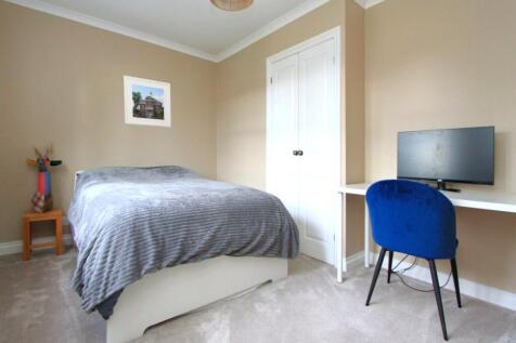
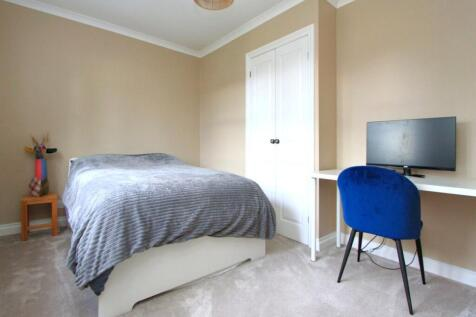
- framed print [122,75,172,129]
